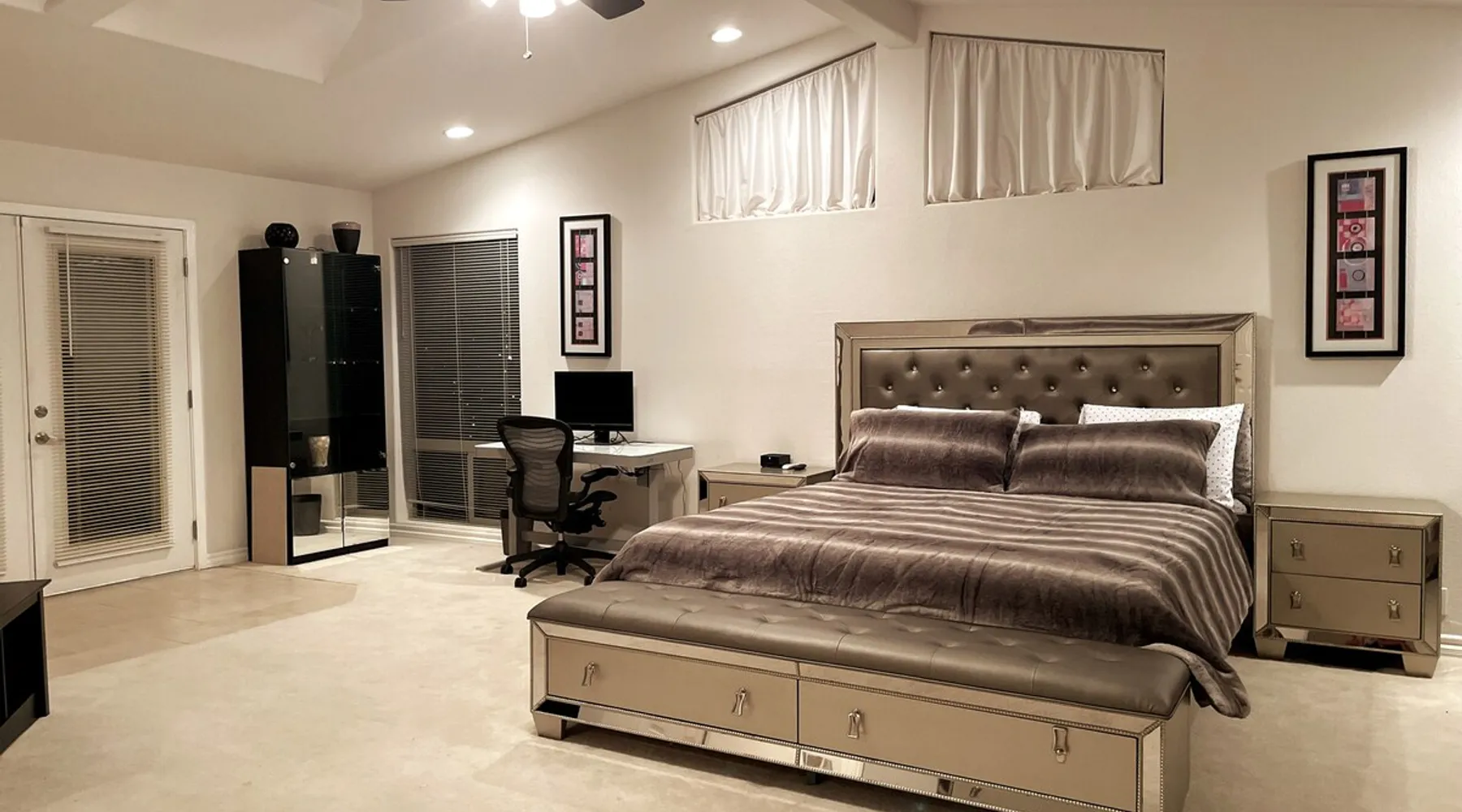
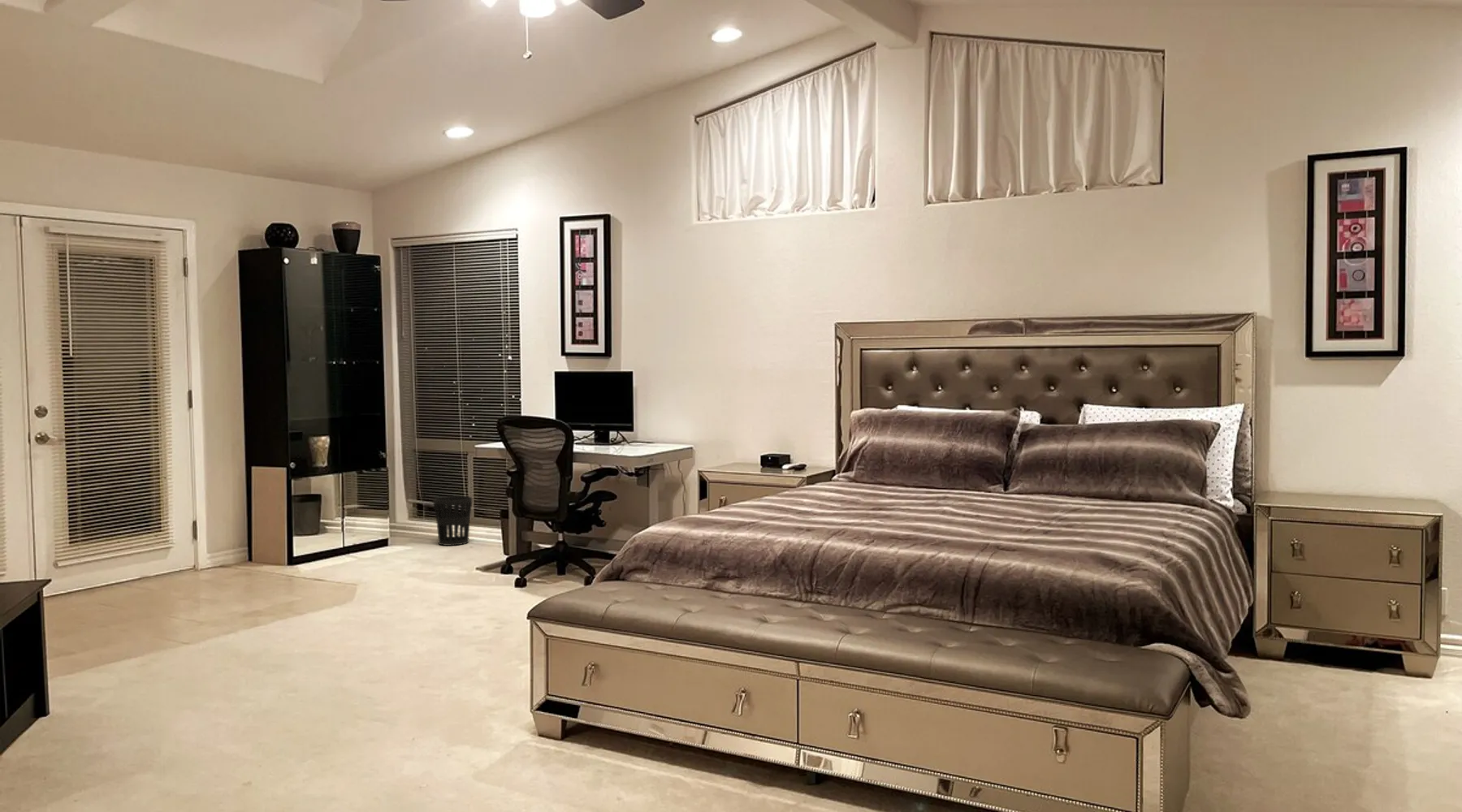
+ wastebasket [432,495,473,546]
